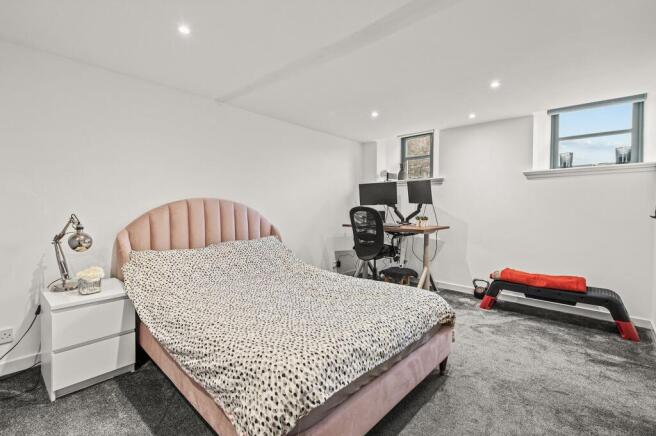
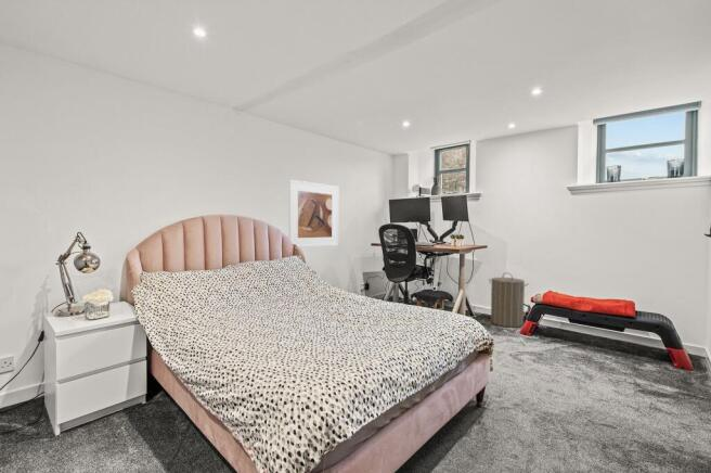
+ laundry hamper [488,271,530,329]
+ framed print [288,179,339,248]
